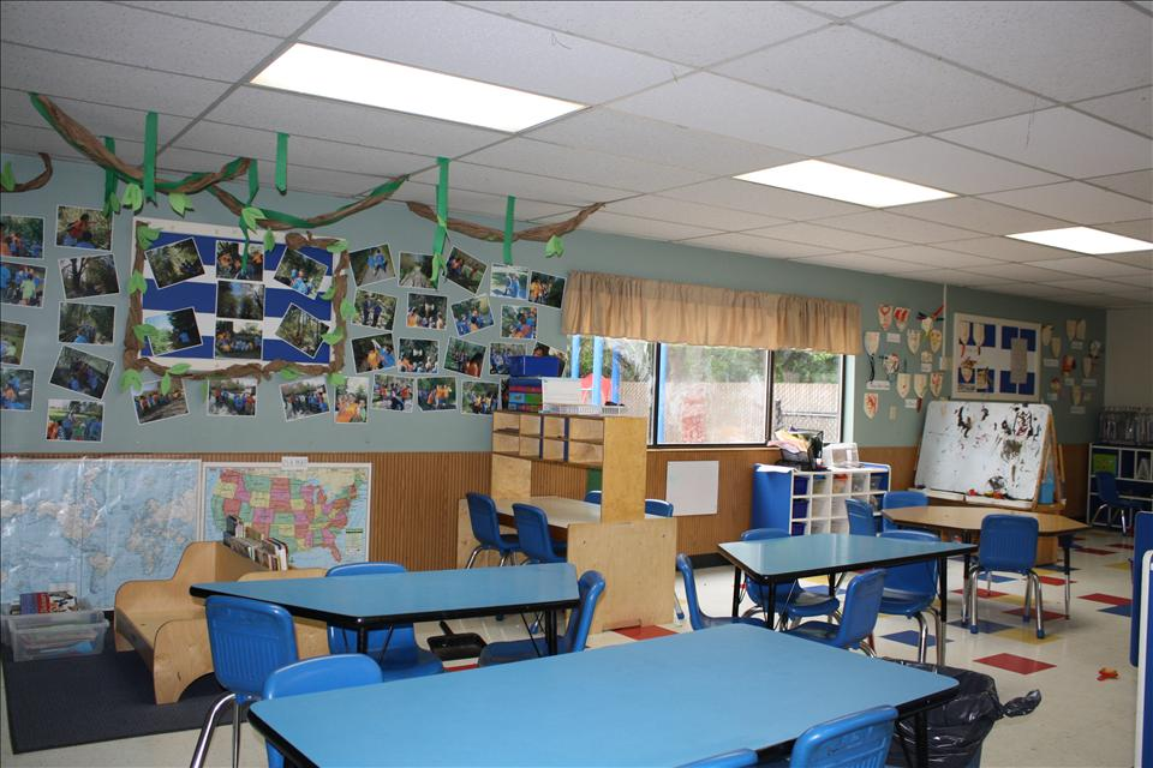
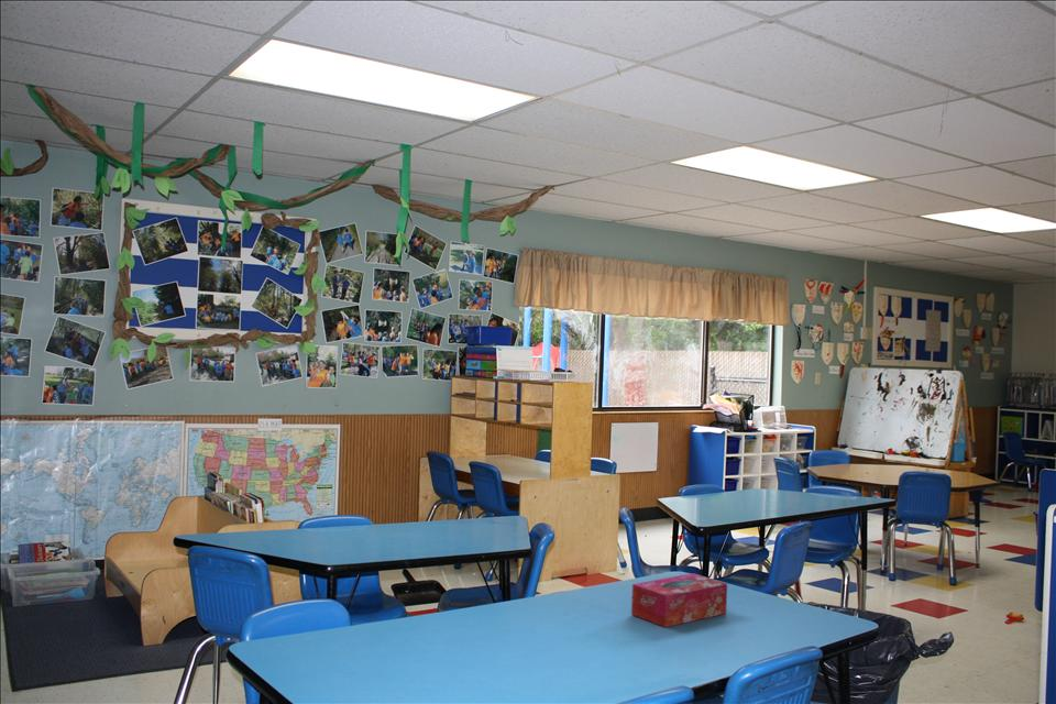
+ tissue box [630,572,728,628]
